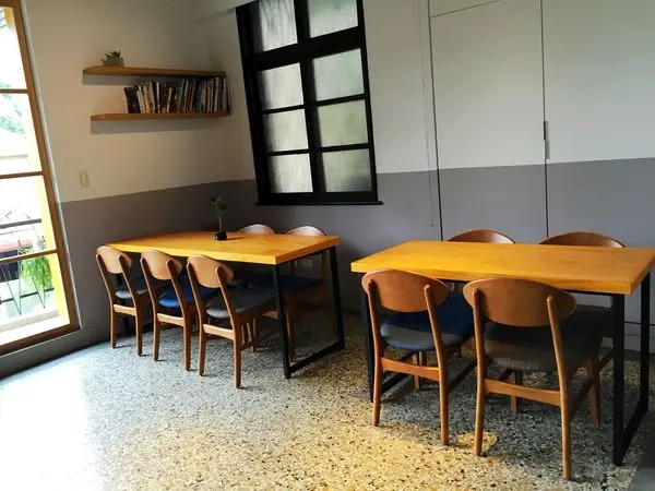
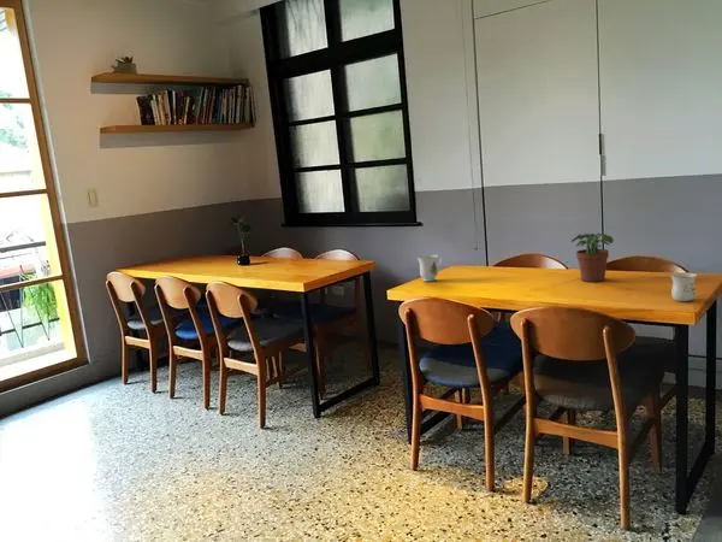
+ potted plant [570,232,615,283]
+ mug [416,253,444,283]
+ mug [669,272,698,302]
